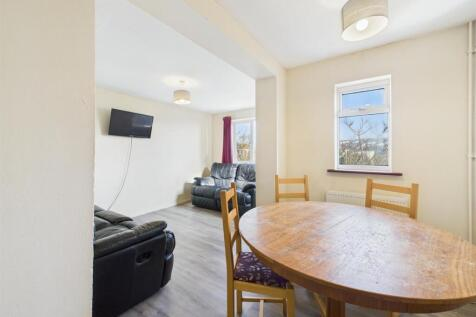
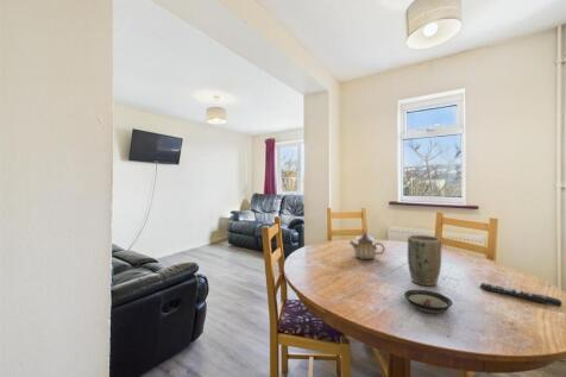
+ remote control [479,282,564,308]
+ teapot [348,231,386,260]
+ plant pot [407,234,442,287]
+ saucer [403,289,454,314]
